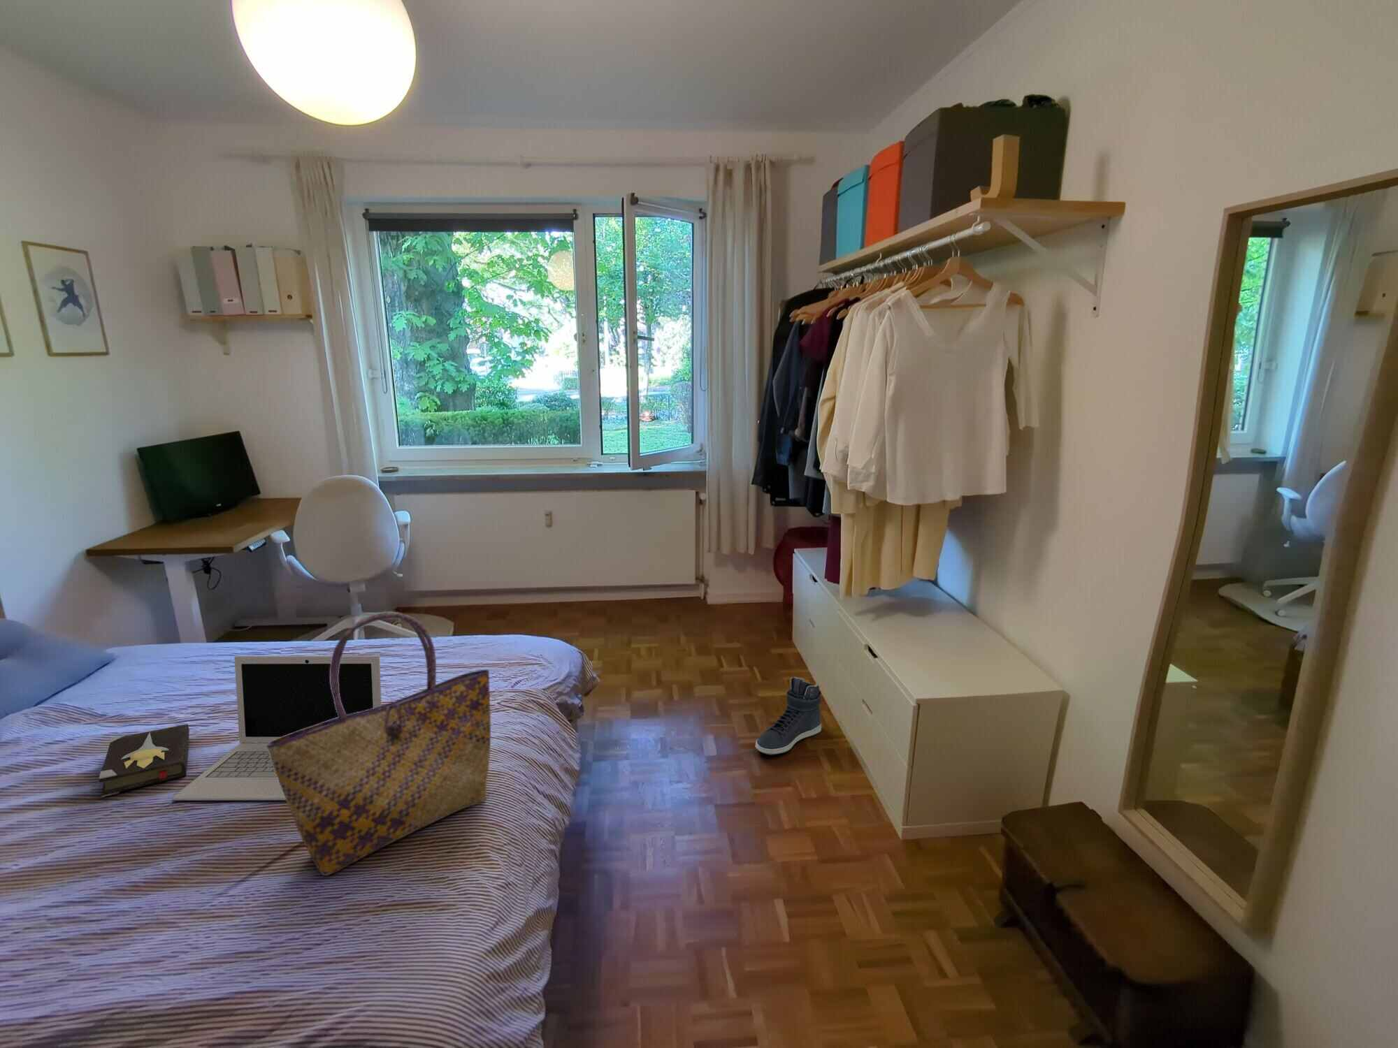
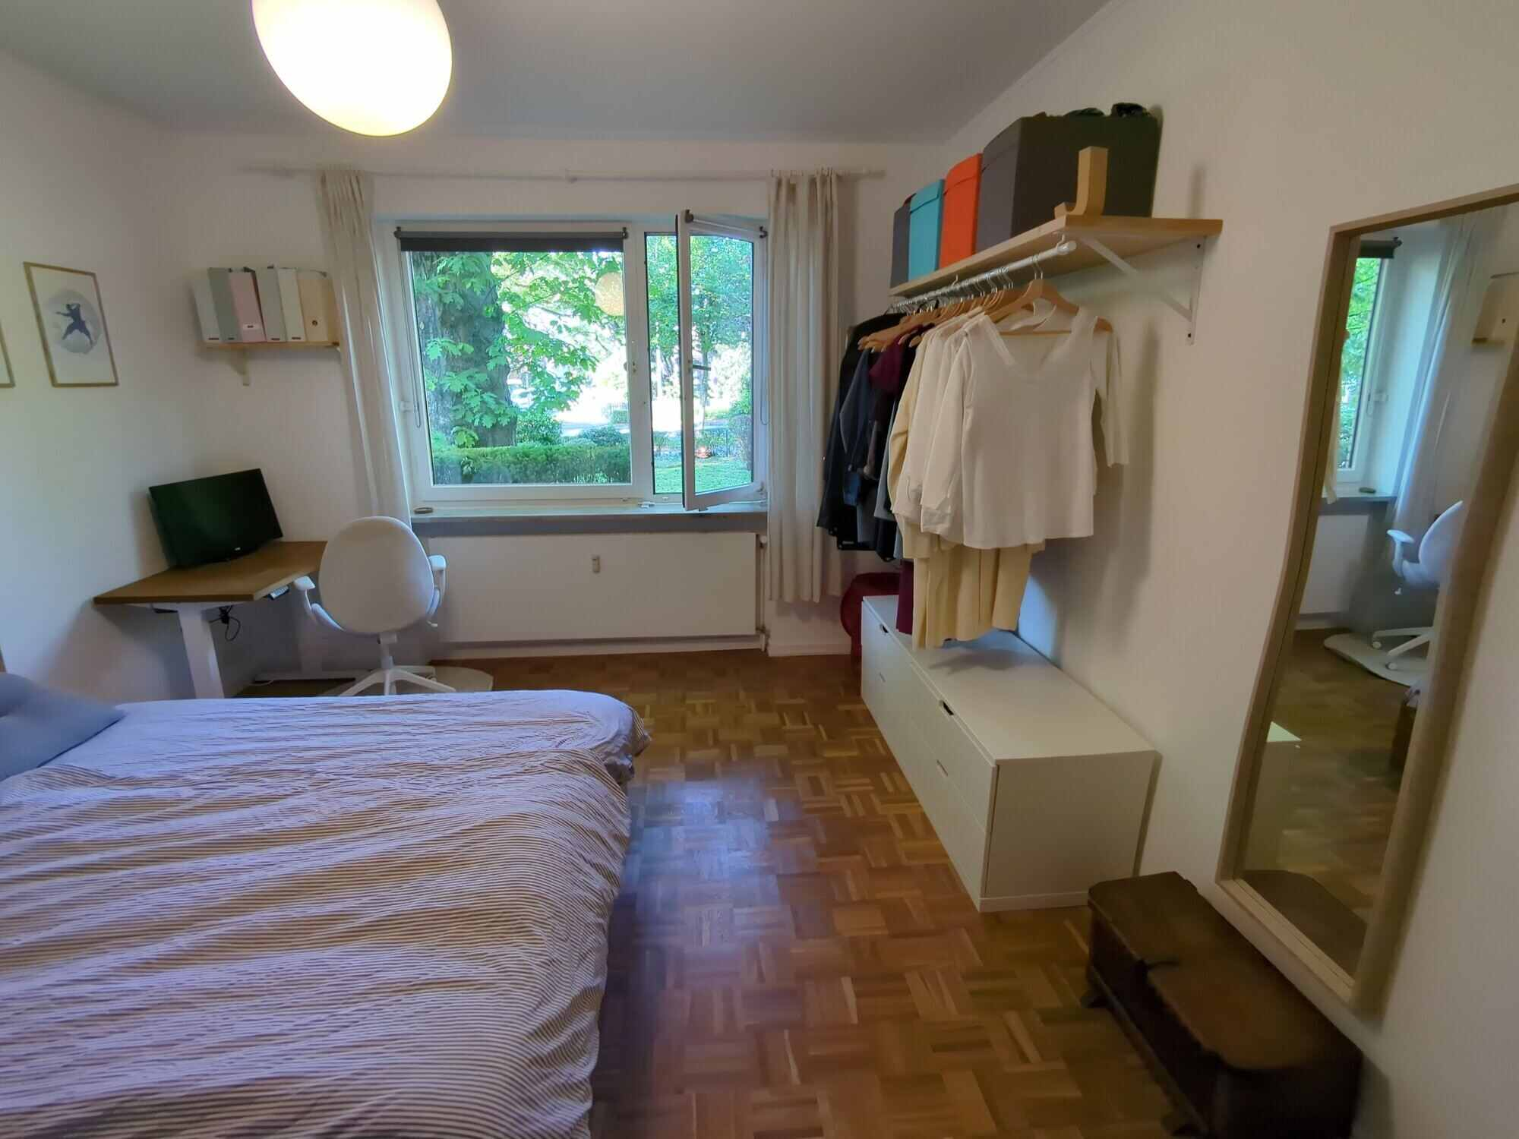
- laptop [172,655,382,801]
- sneaker [755,676,822,755]
- hardback book [99,723,190,798]
- tote bag [266,611,491,877]
